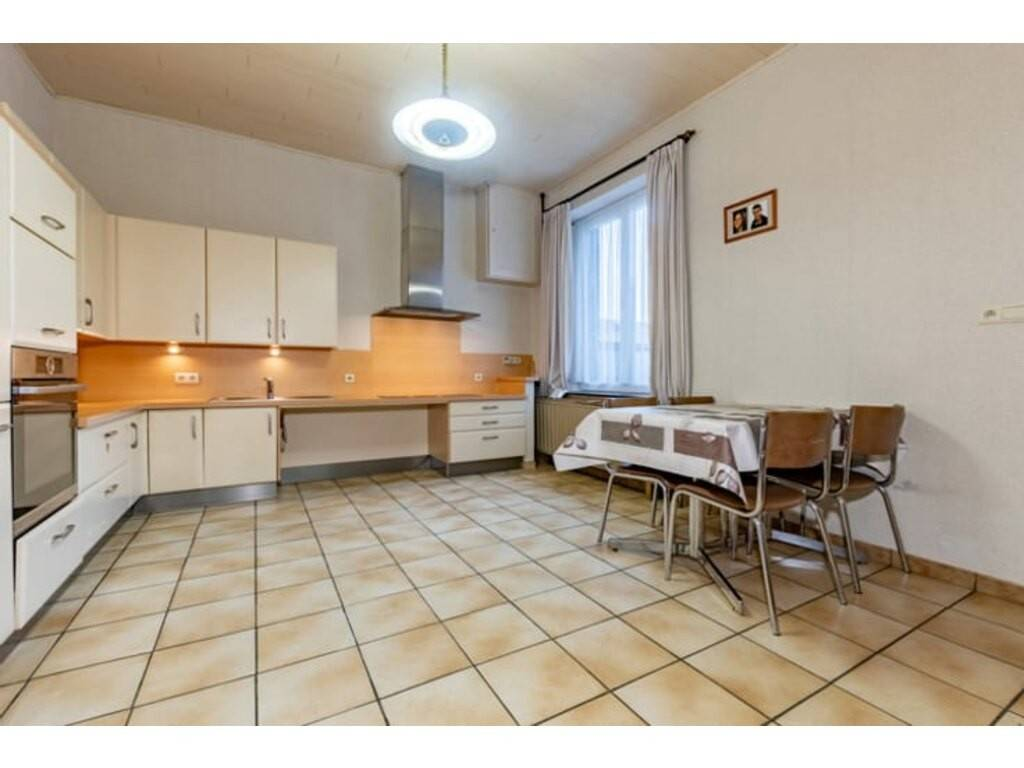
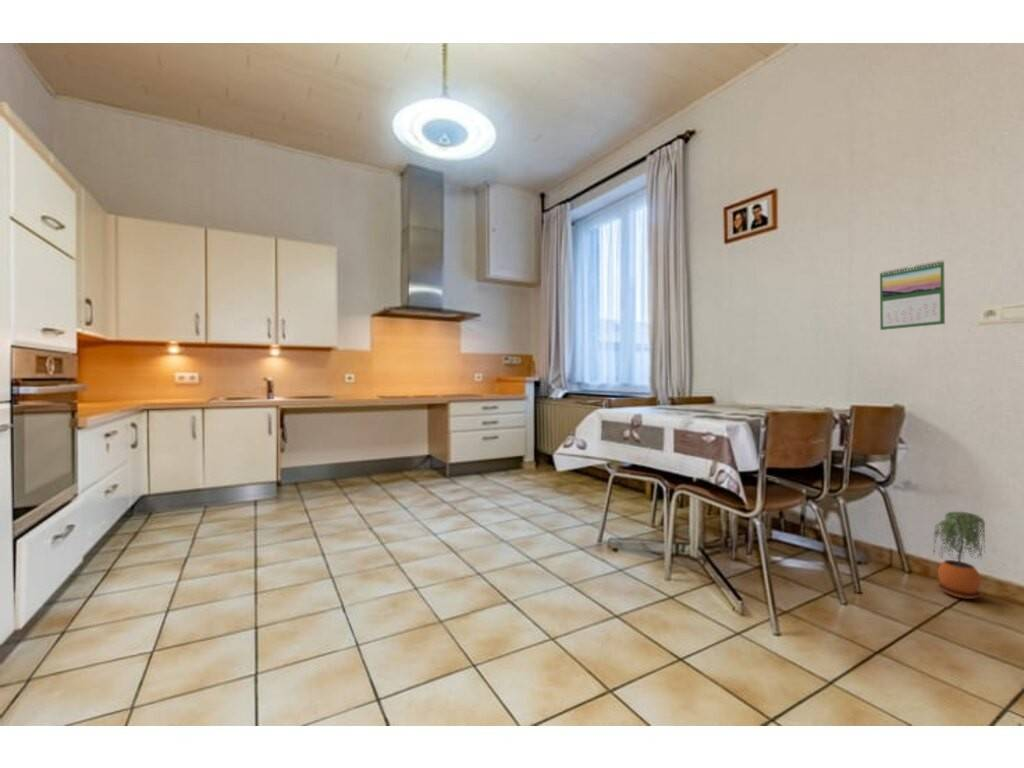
+ calendar [879,259,946,331]
+ potted plant [931,511,986,600]
